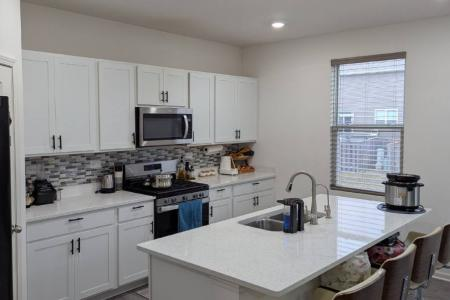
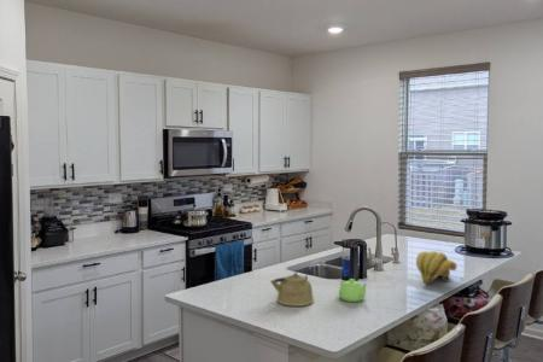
+ teapot [338,278,368,303]
+ kettle [269,272,315,308]
+ banana bunch [415,250,457,285]
